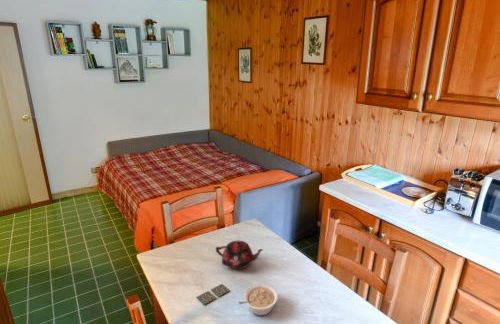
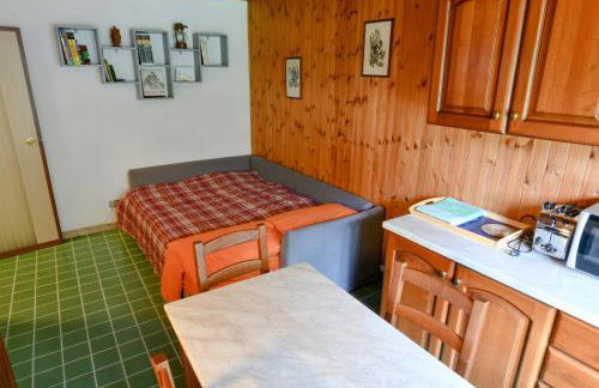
- legume [238,283,279,317]
- teapot [215,240,264,270]
- coaster [196,283,231,306]
